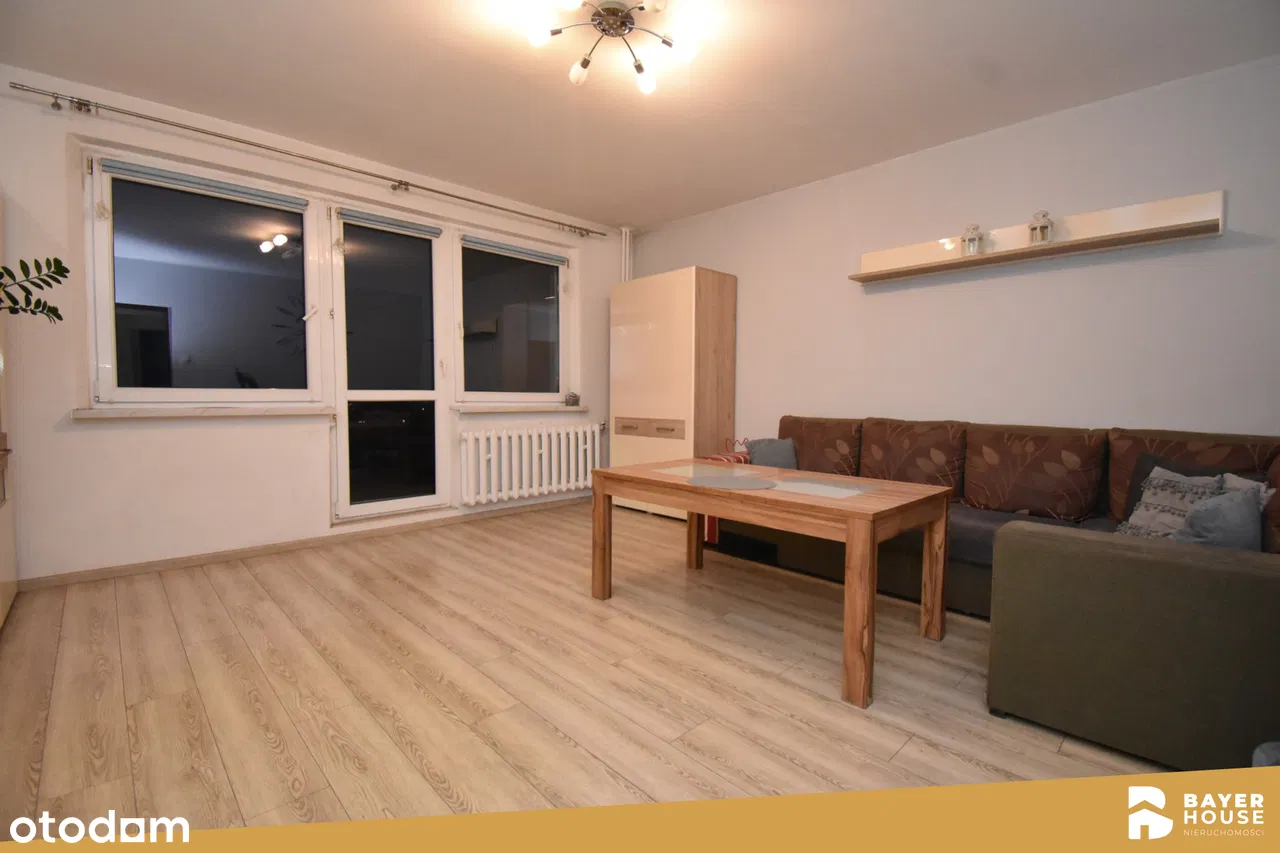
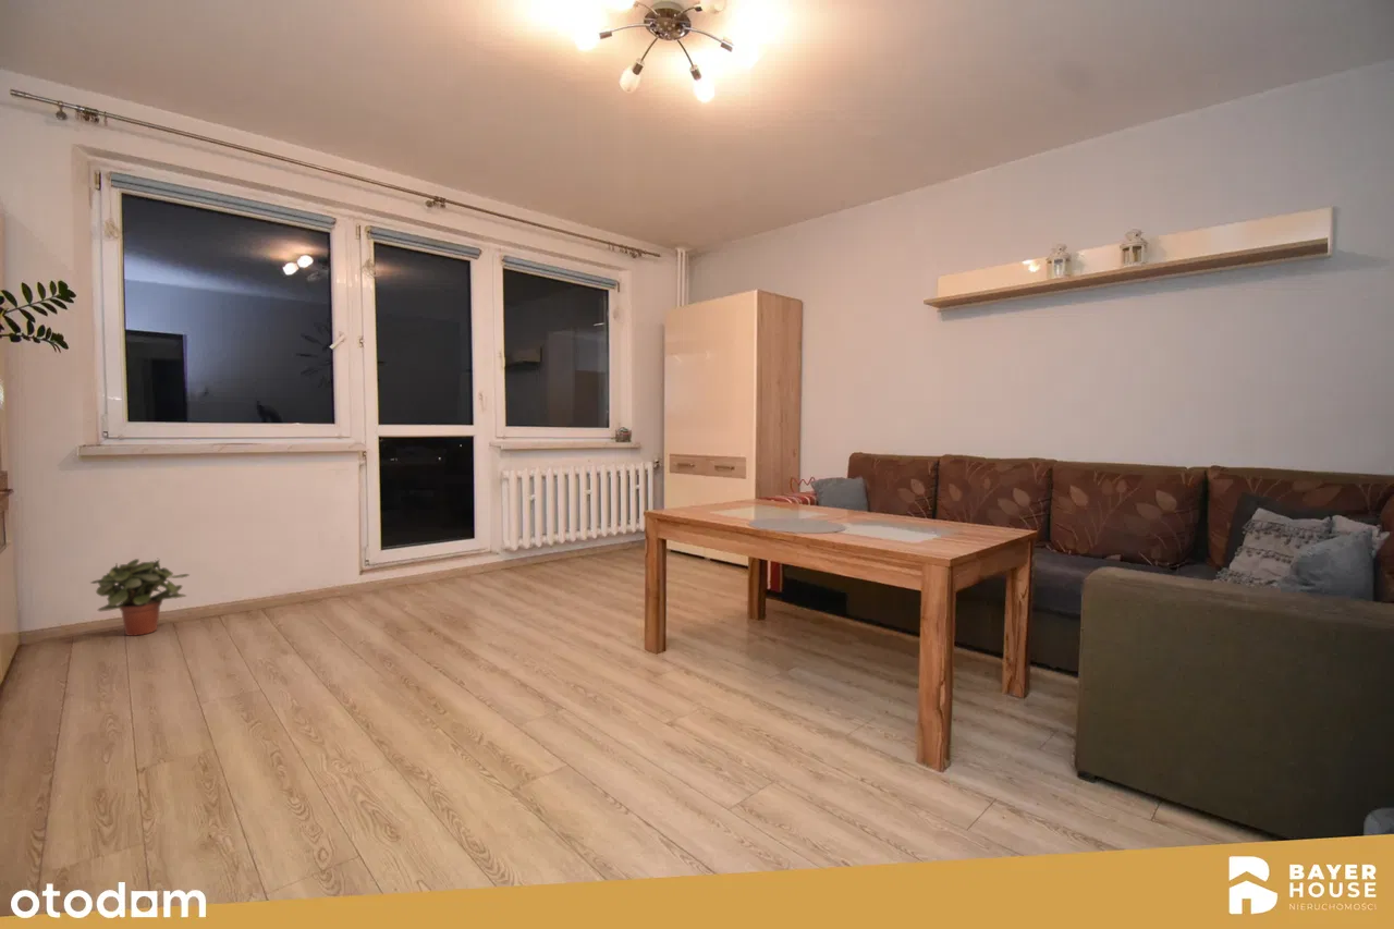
+ potted plant [89,558,191,637]
